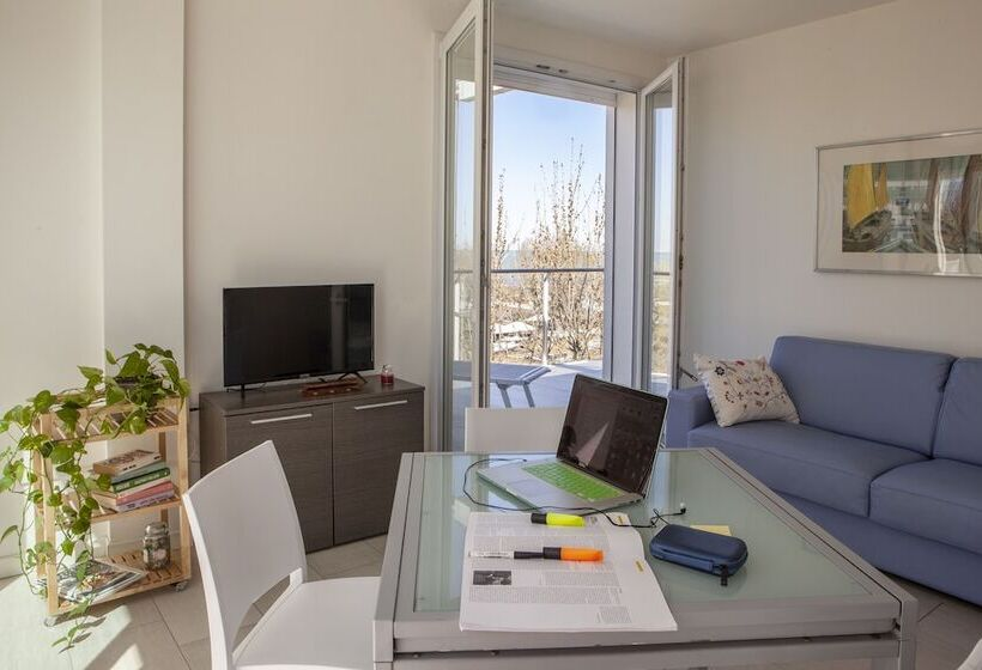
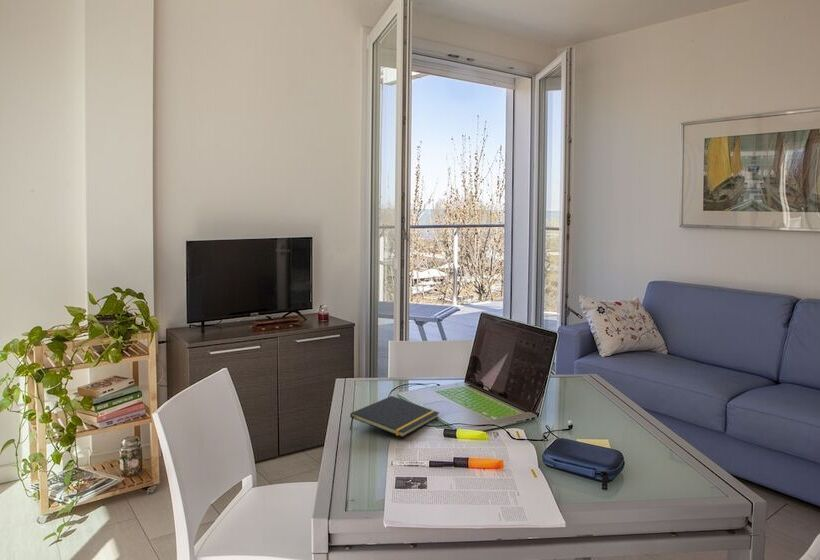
+ notepad [349,395,440,438]
